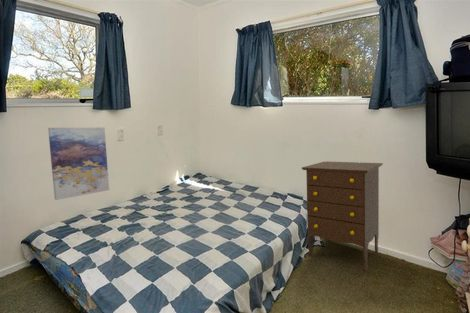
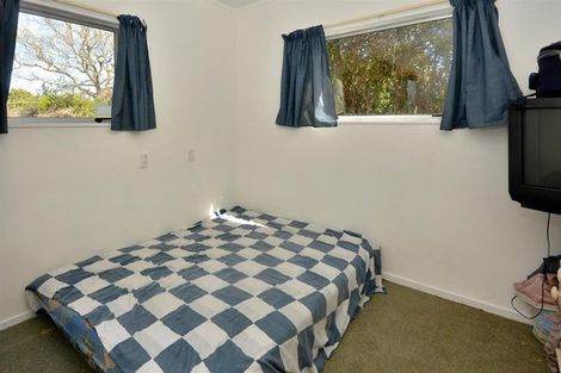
- wall art [47,127,110,201]
- dresser [301,160,384,273]
